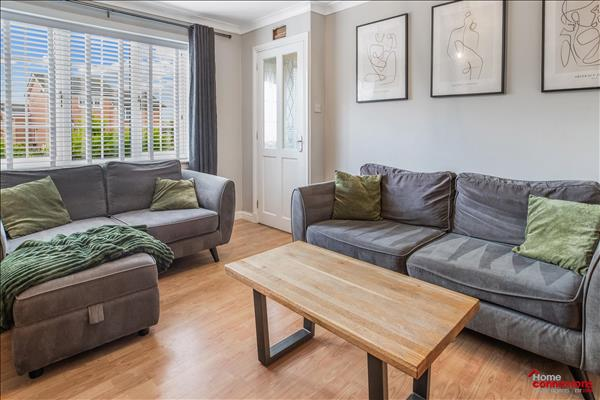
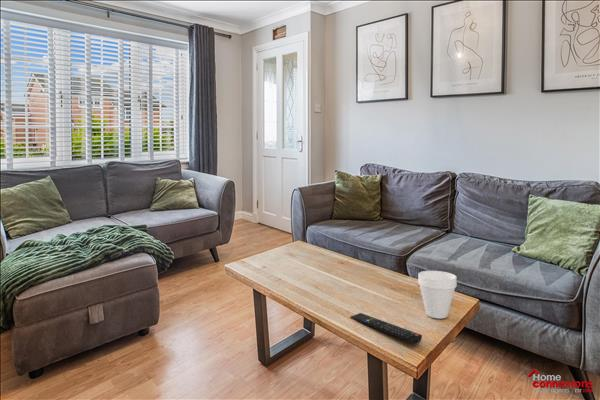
+ remote control [349,312,423,345]
+ cup [417,270,458,319]
